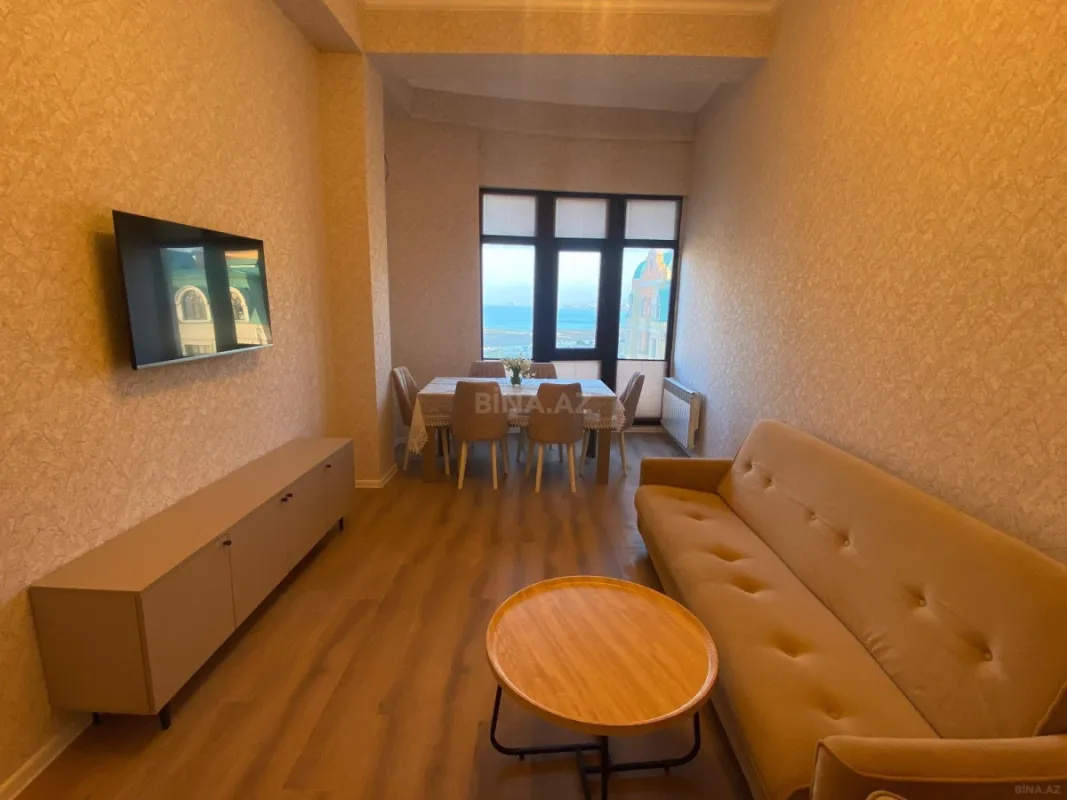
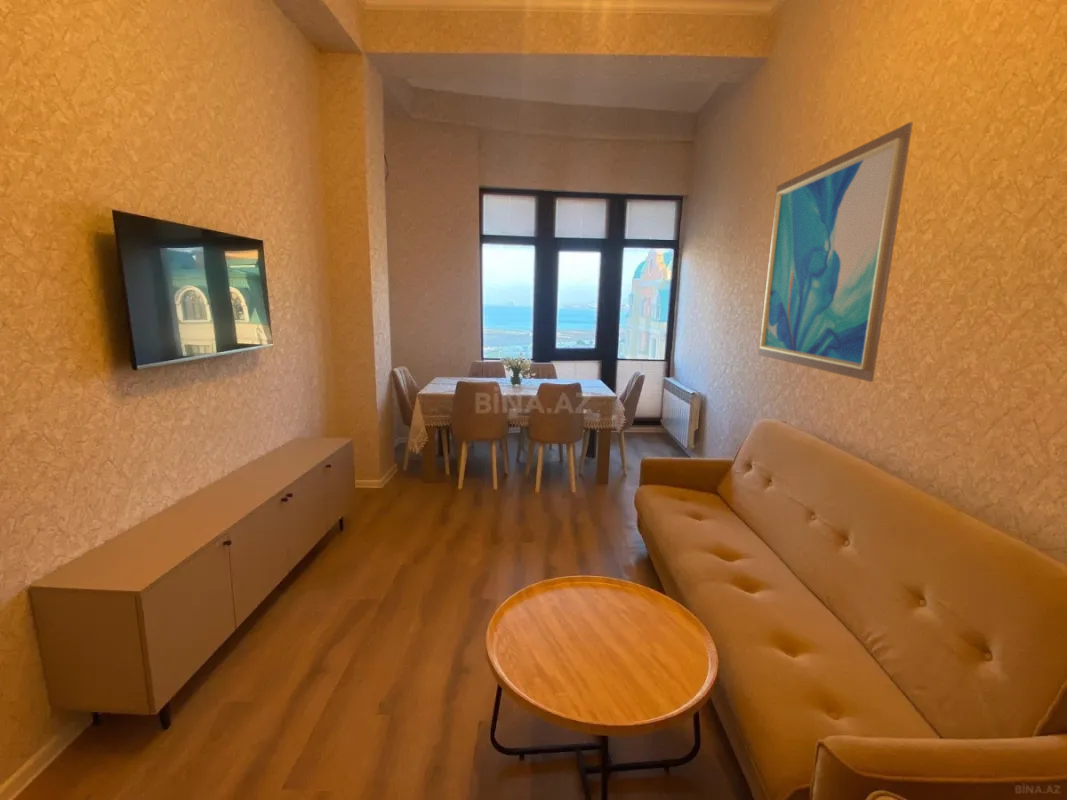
+ wall art [758,121,914,383]
